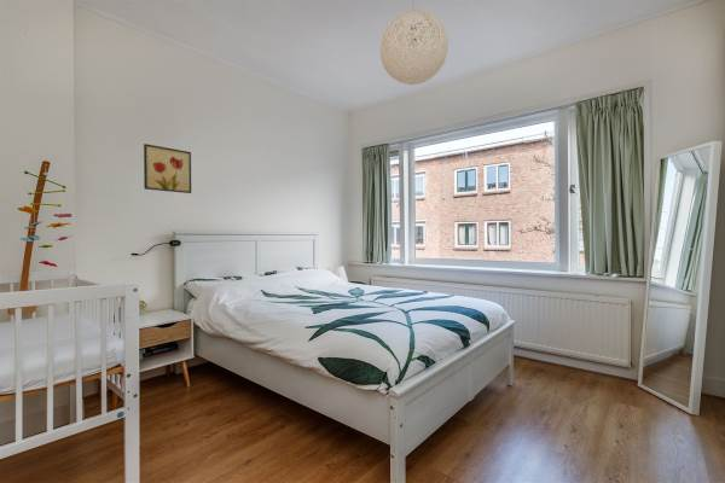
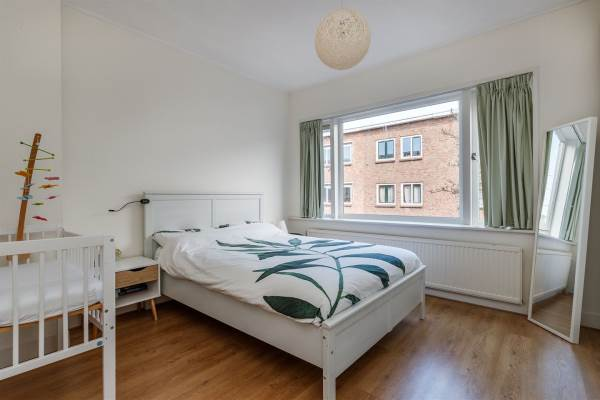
- wall art [143,142,192,194]
